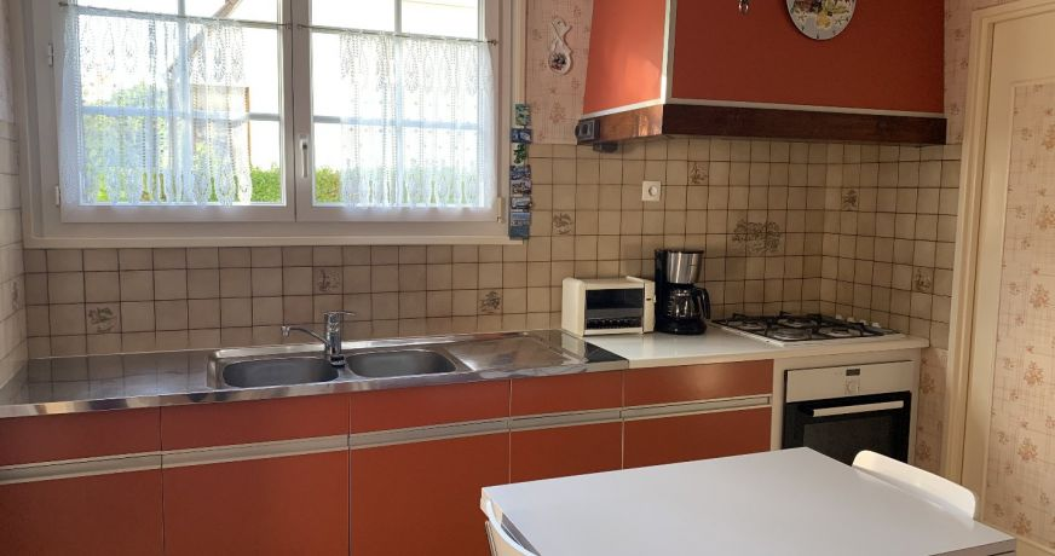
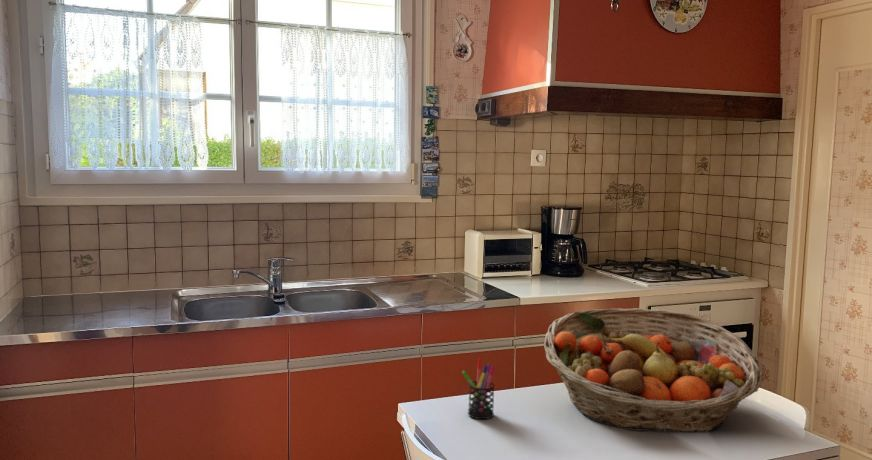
+ pen holder [461,358,496,420]
+ fruit basket [543,307,763,433]
